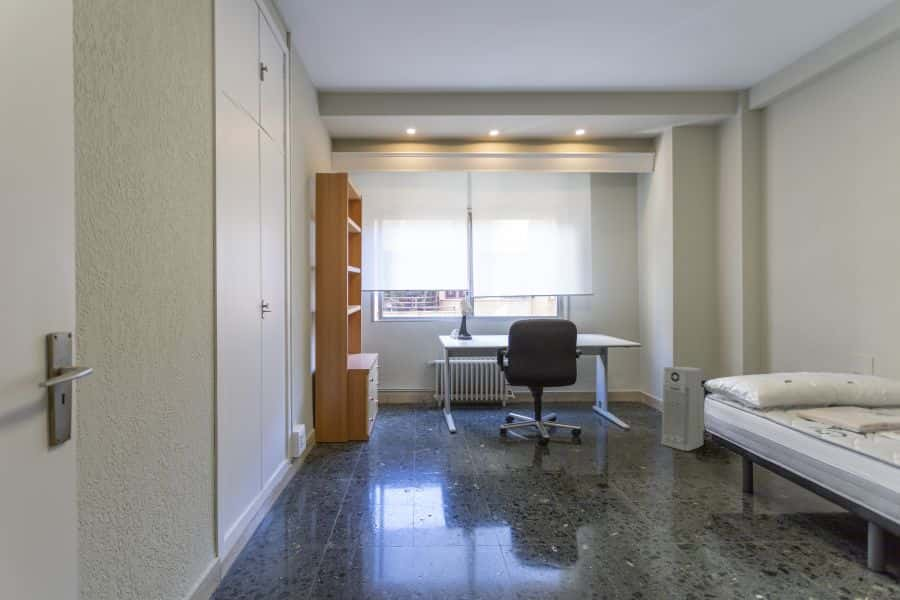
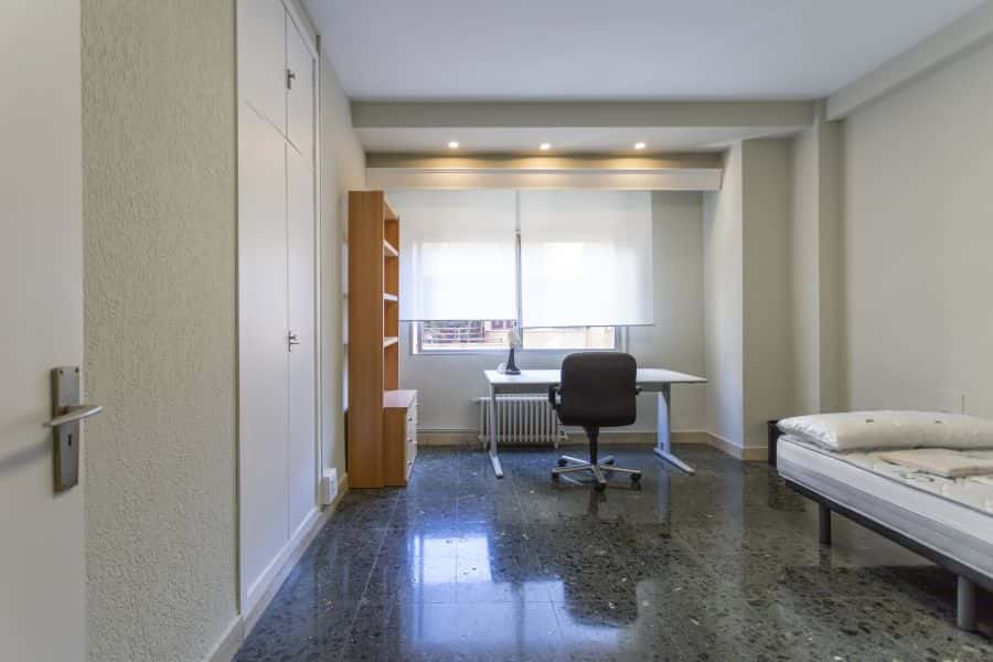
- air purifier [660,366,706,452]
